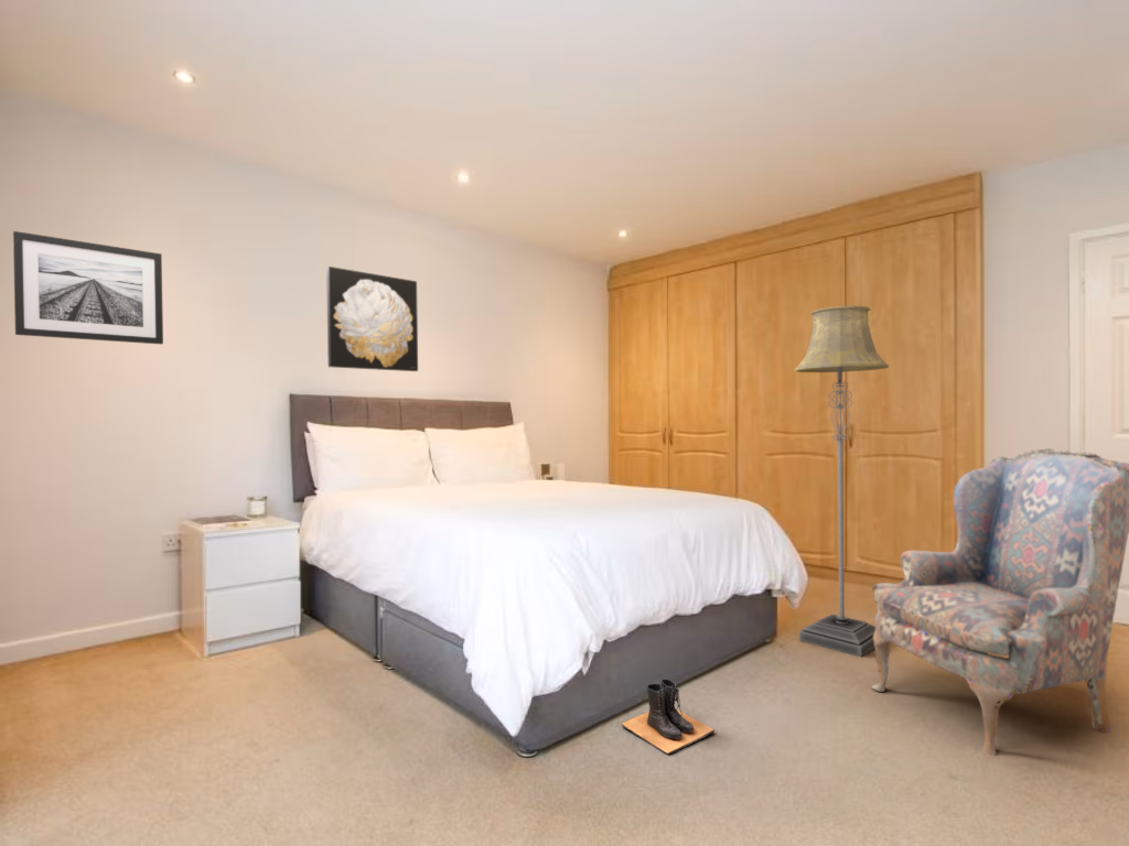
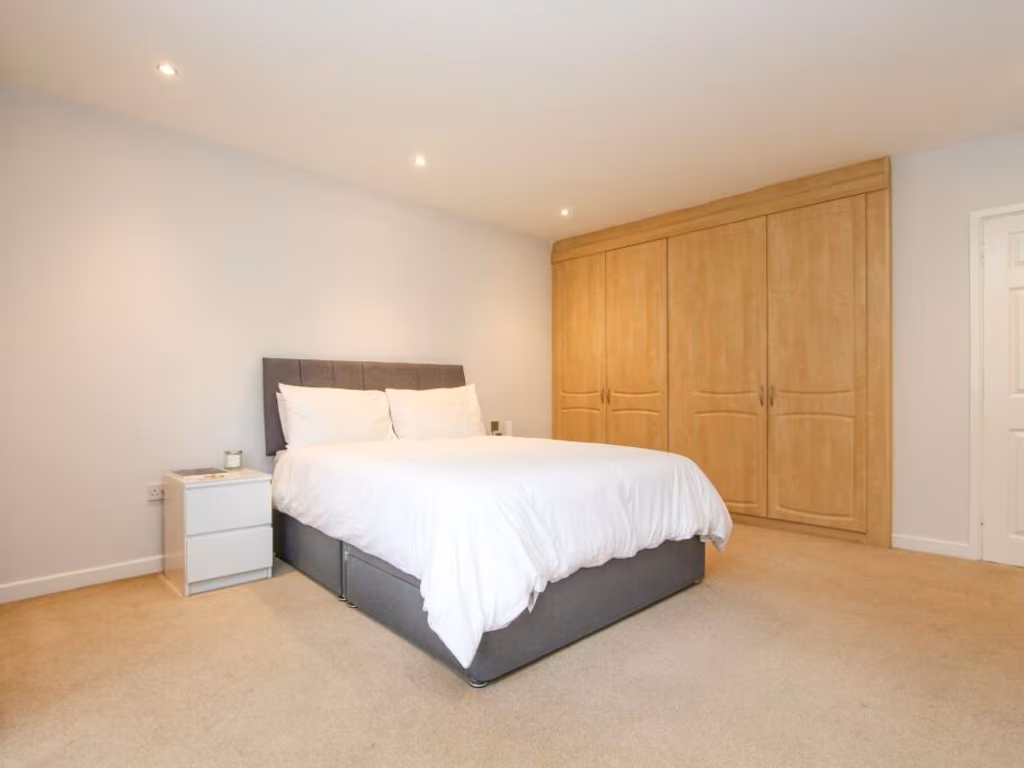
- boots [621,679,716,755]
- floor lamp [794,305,890,658]
- wall art [12,230,164,346]
- armchair [870,447,1129,757]
- wall art [325,265,419,372]
